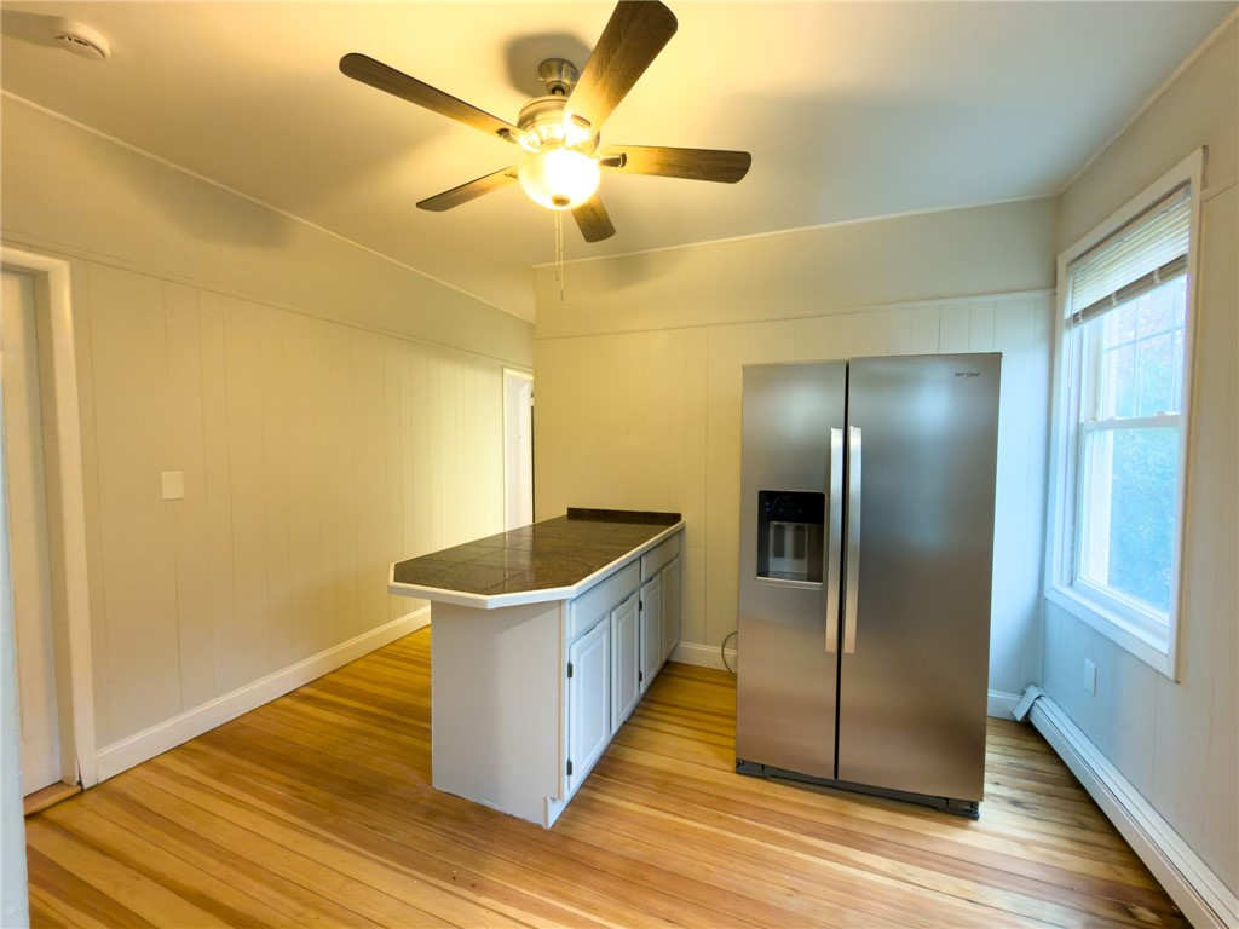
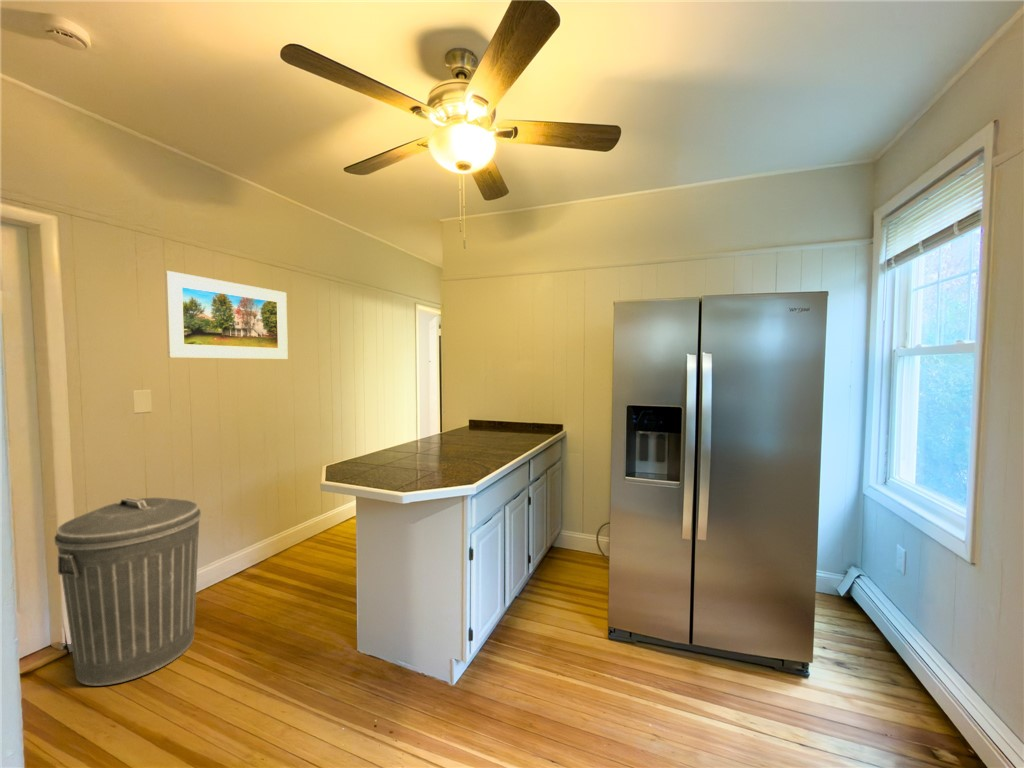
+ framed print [164,270,289,360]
+ trash can [53,497,202,687]
